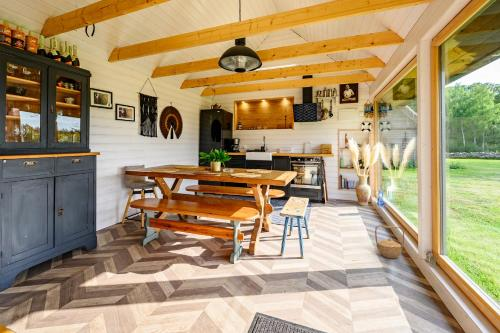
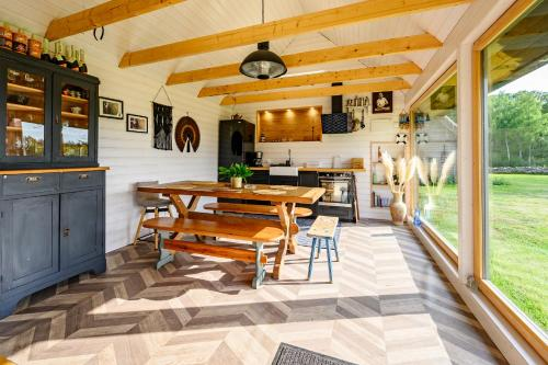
- basket [374,224,405,259]
